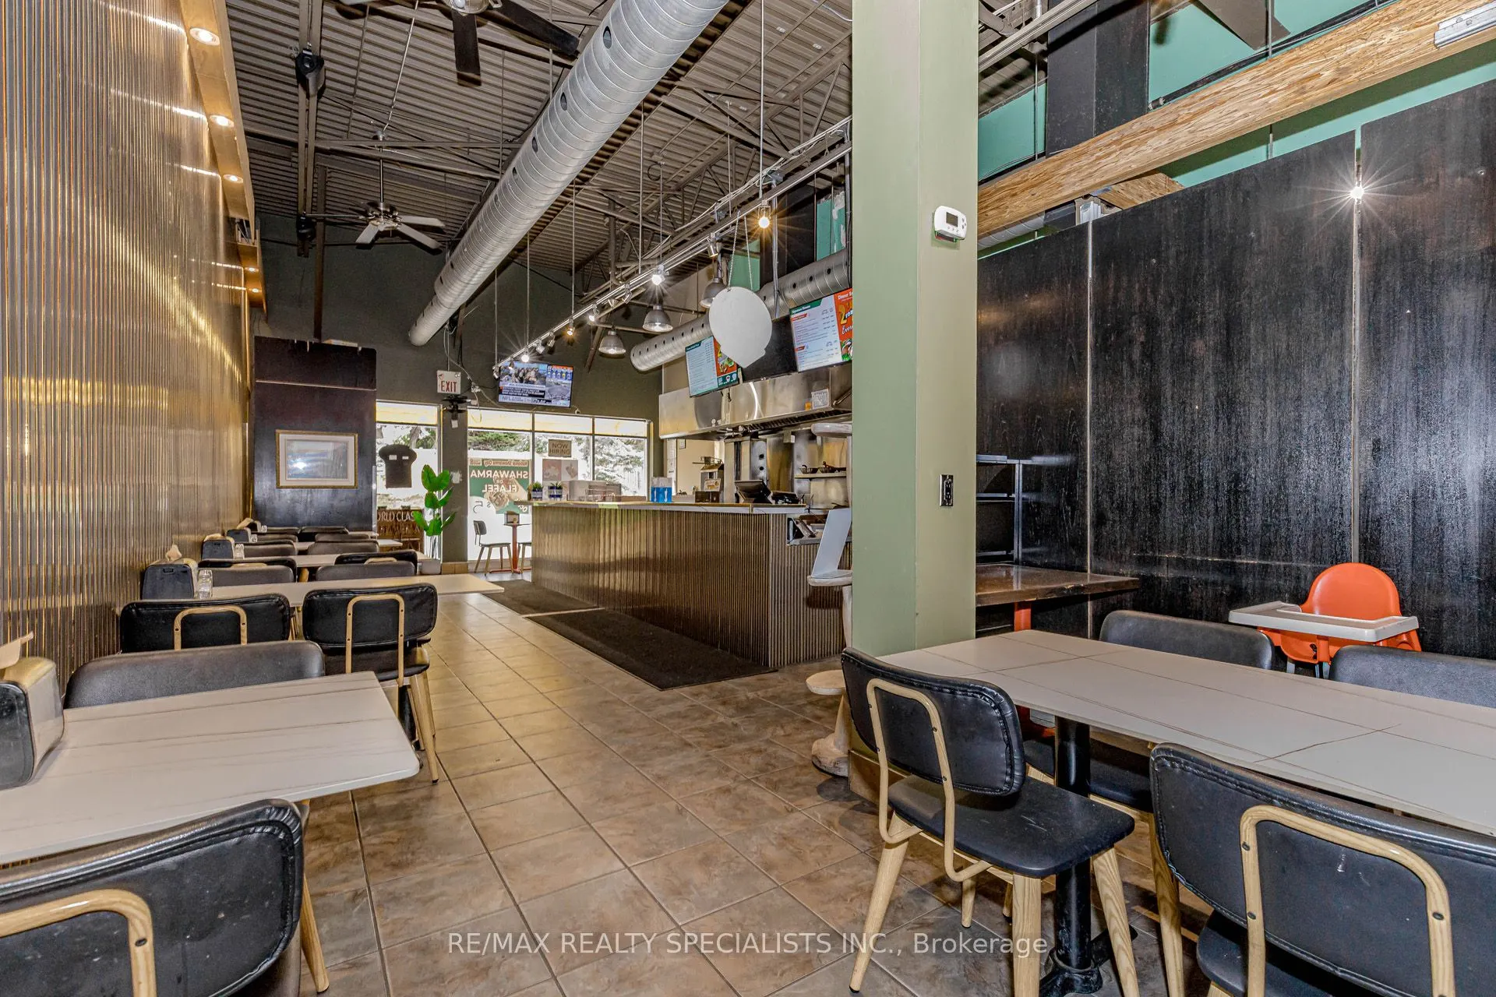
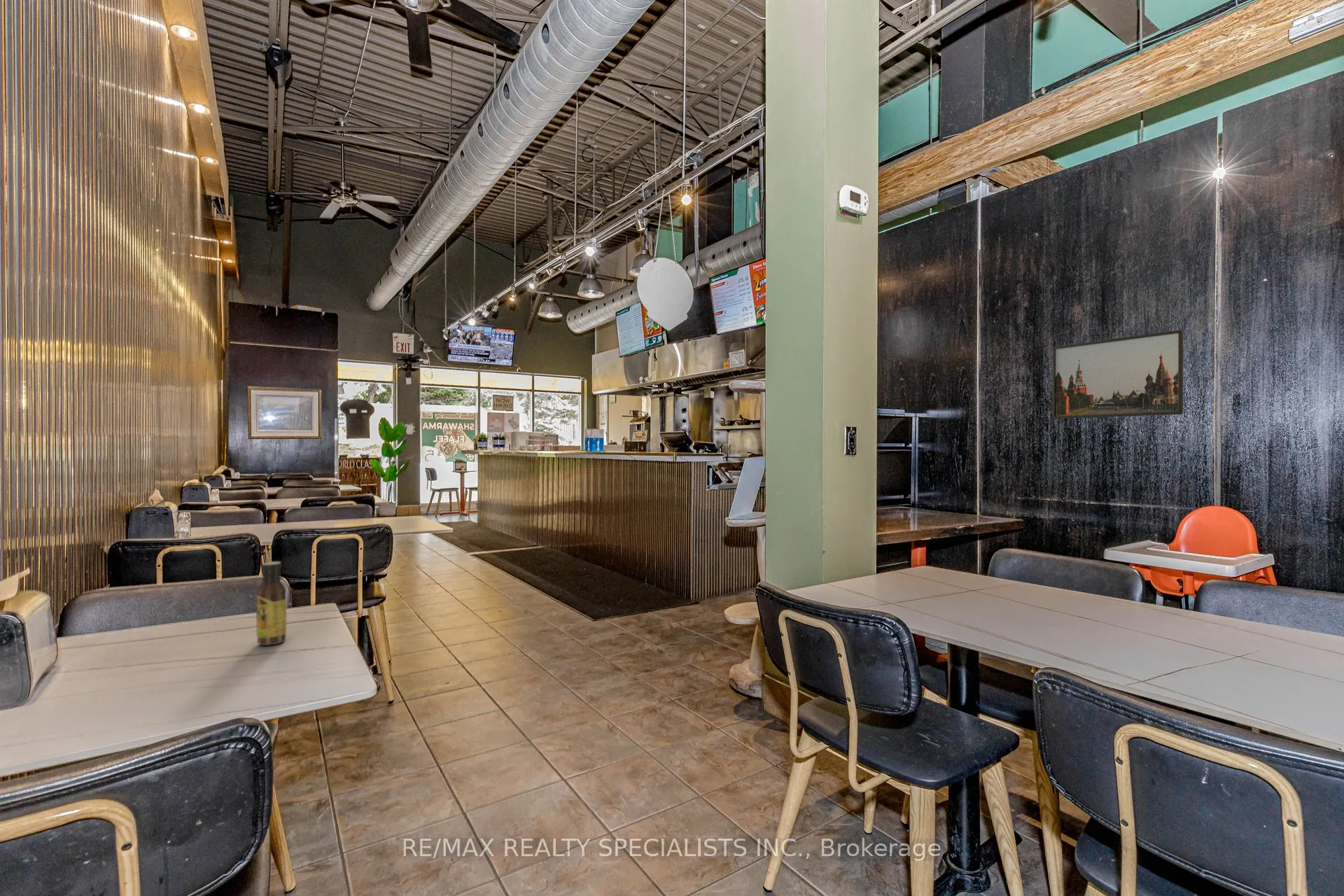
+ sauce bottle [255,561,287,646]
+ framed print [1052,329,1184,419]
